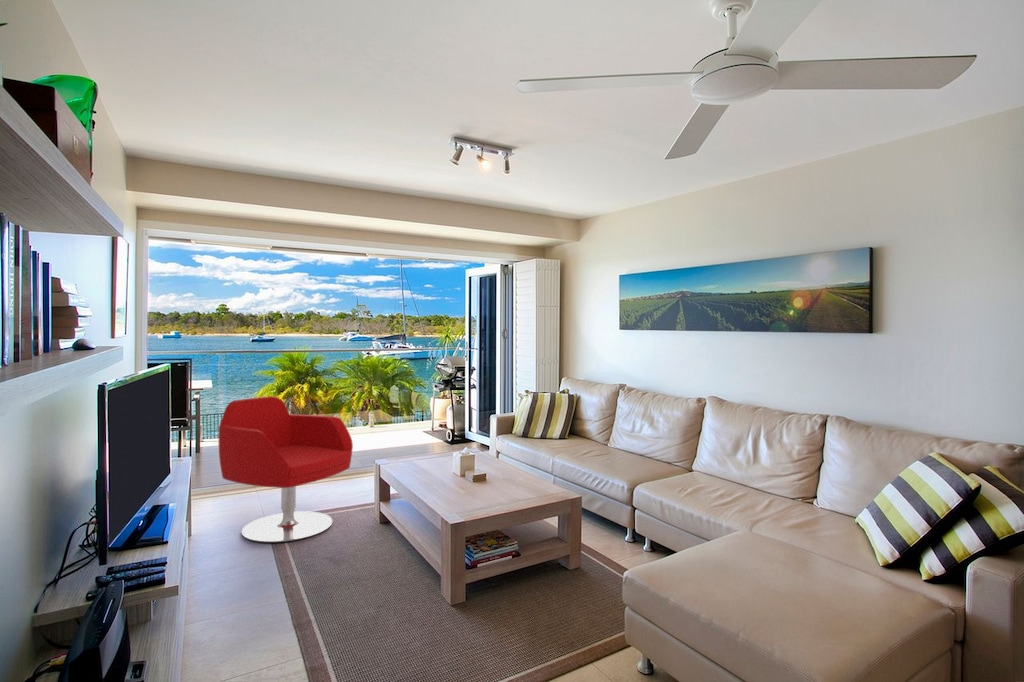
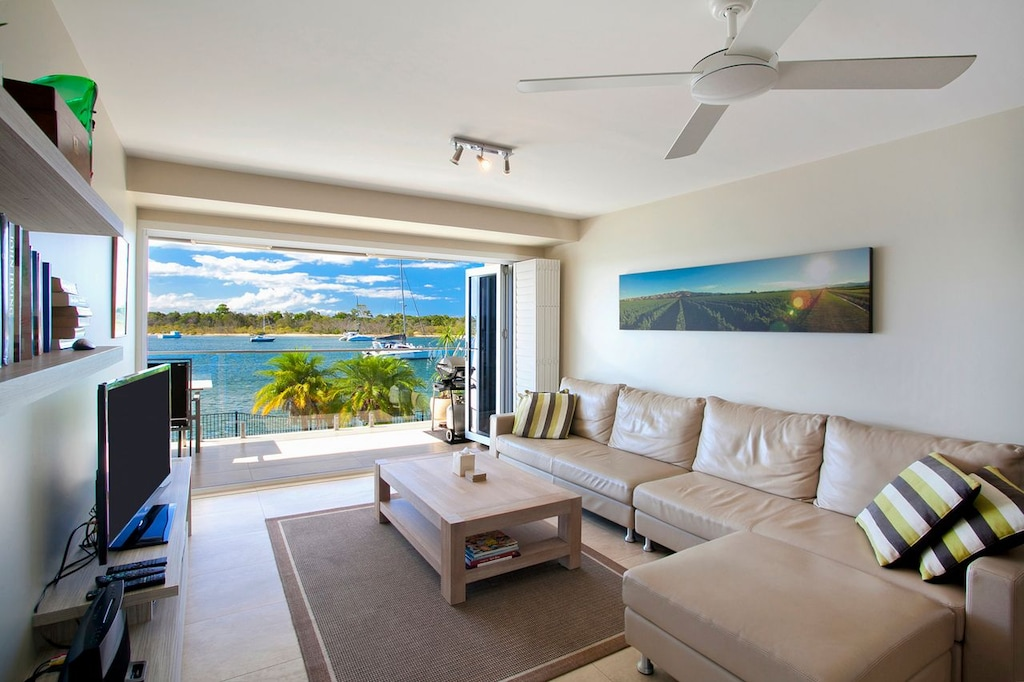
- armchair [218,395,354,543]
